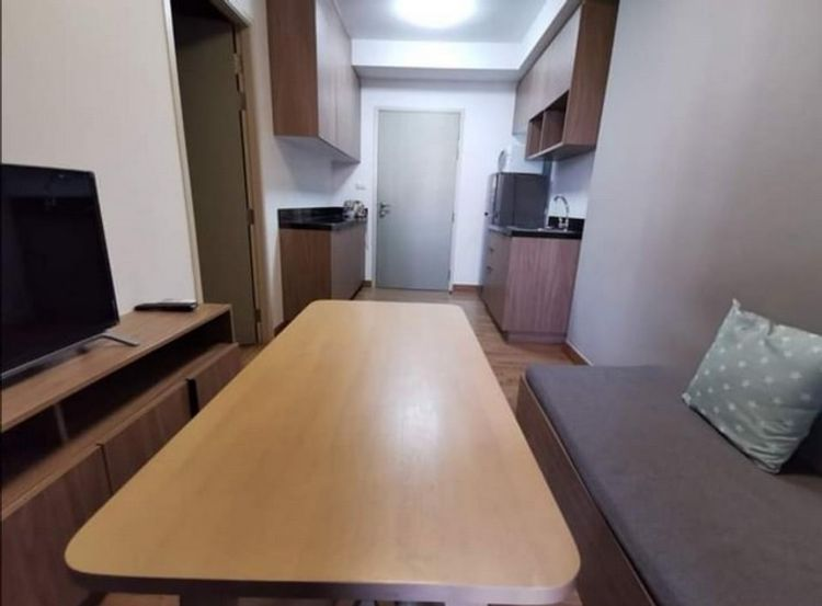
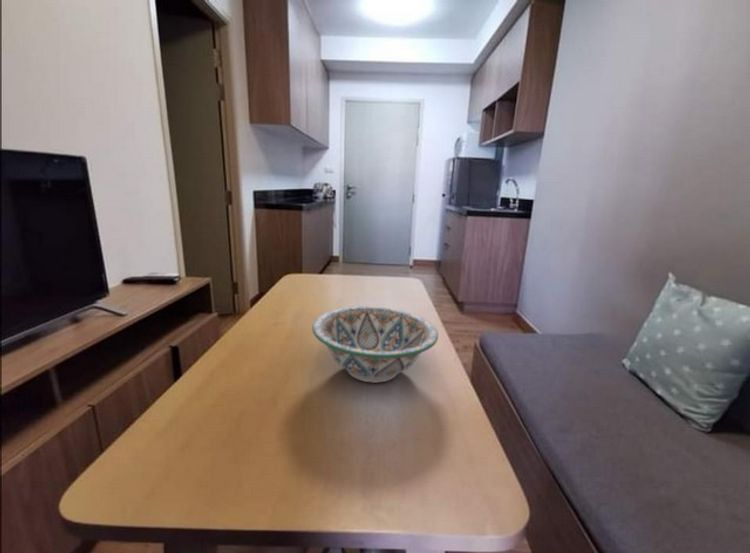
+ decorative bowl [311,305,439,384]
